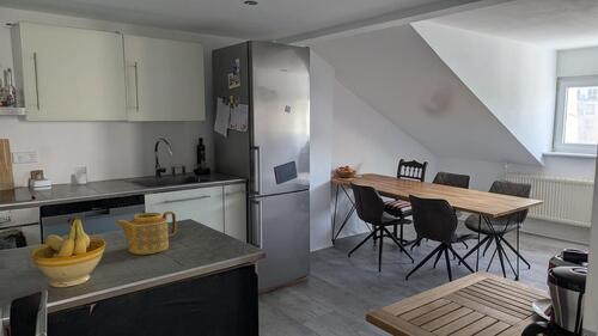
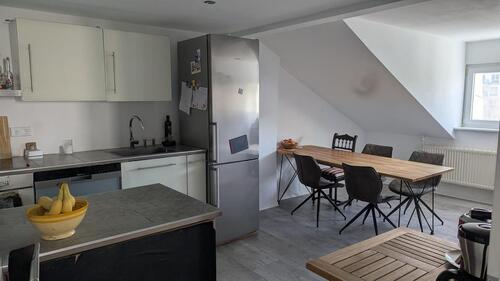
- teapot [115,210,177,255]
